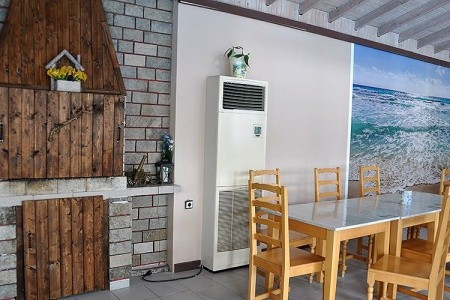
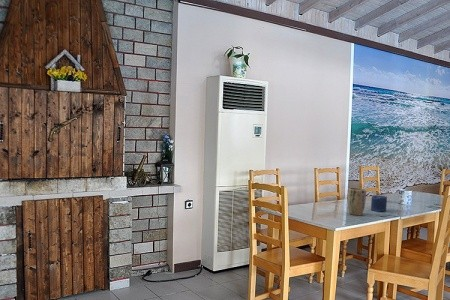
+ plant pot [346,187,367,216]
+ candle [370,194,388,213]
